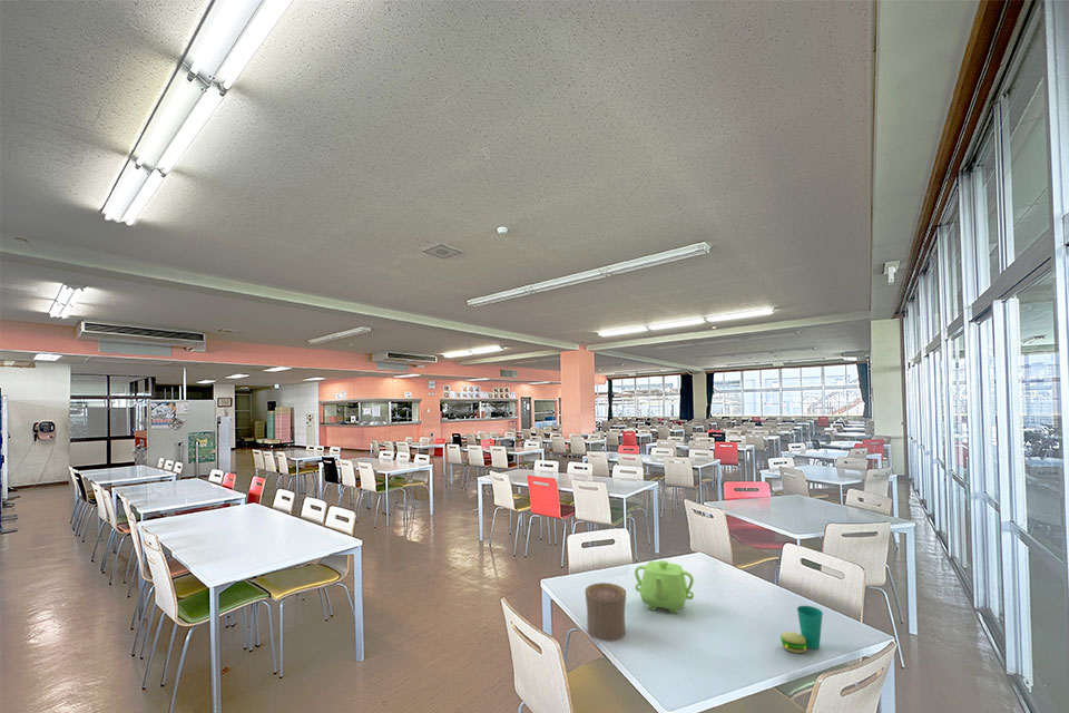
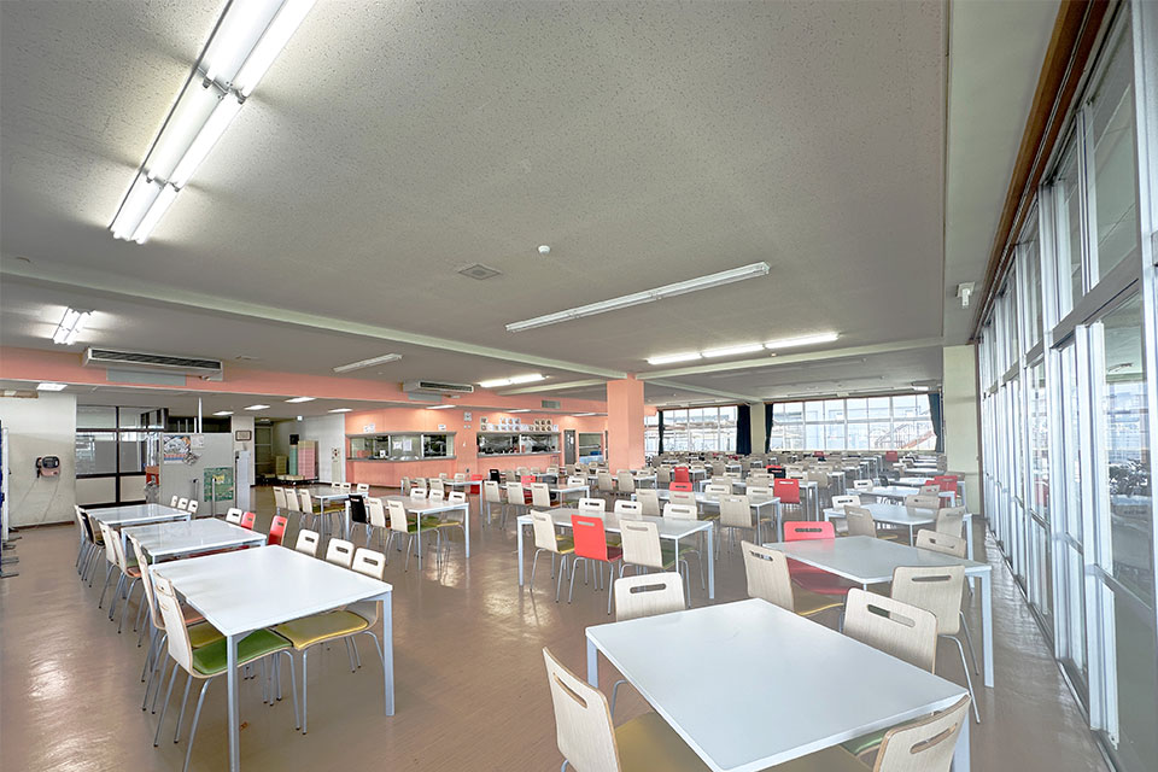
- cup [583,582,627,642]
- cup [779,605,824,654]
- teapot [634,559,695,615]
